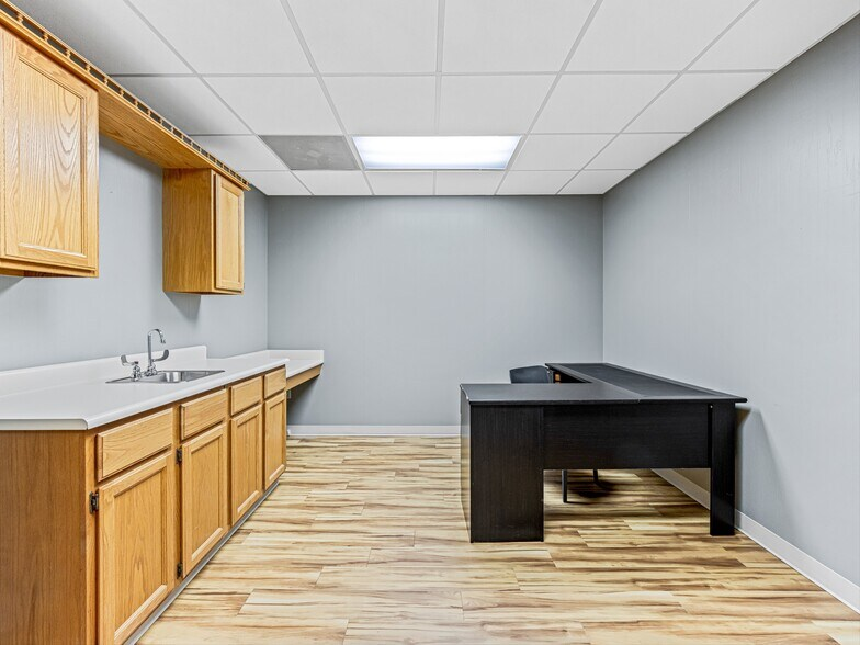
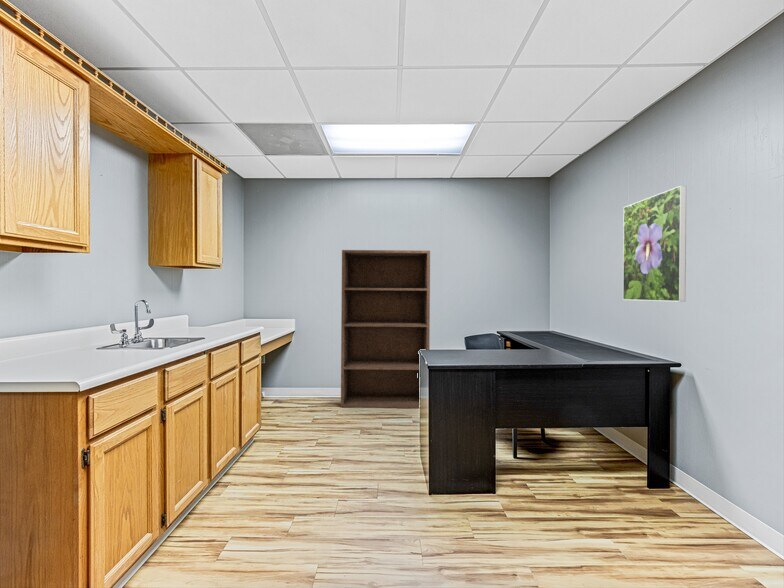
+ bookshelf [340,249,431,409]
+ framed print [622,185,687,303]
